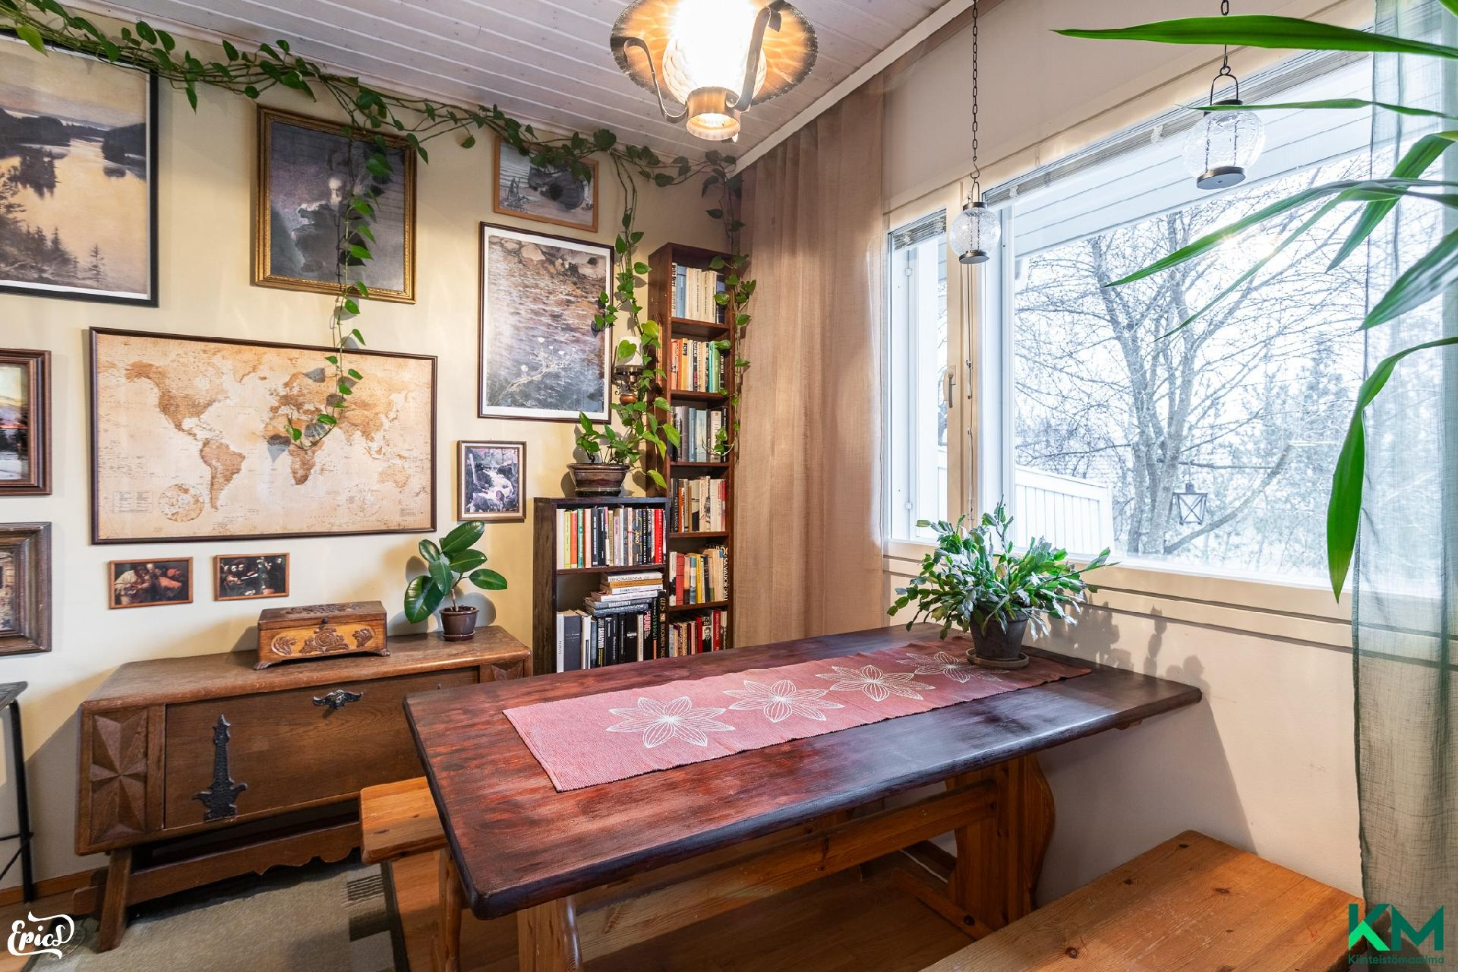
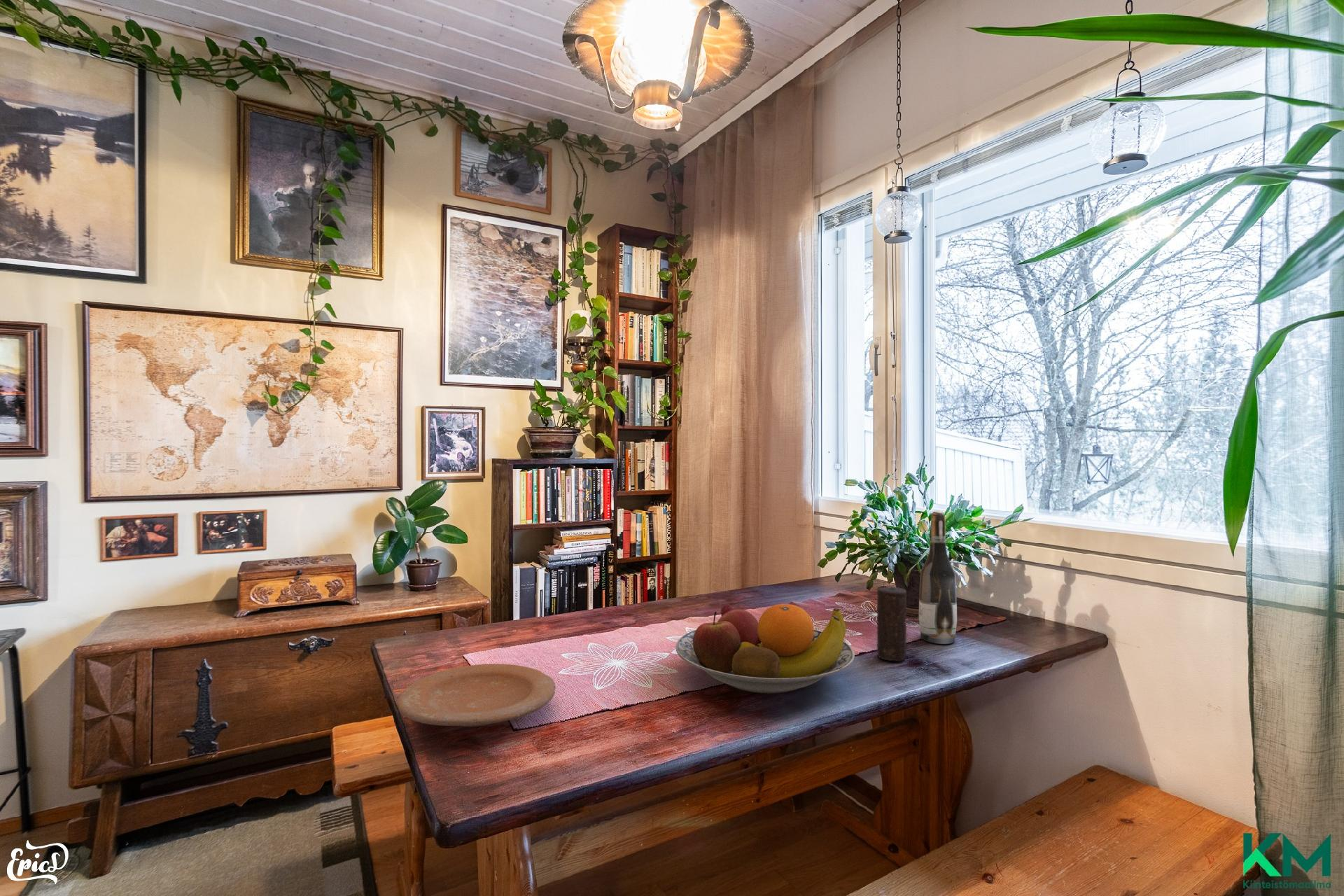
+ wine bottle [918,511,958,645]
+ plate [396,663,556,727]
+ fruit bowl [675,603,855,694]
+ candle [876,587,907,661]
